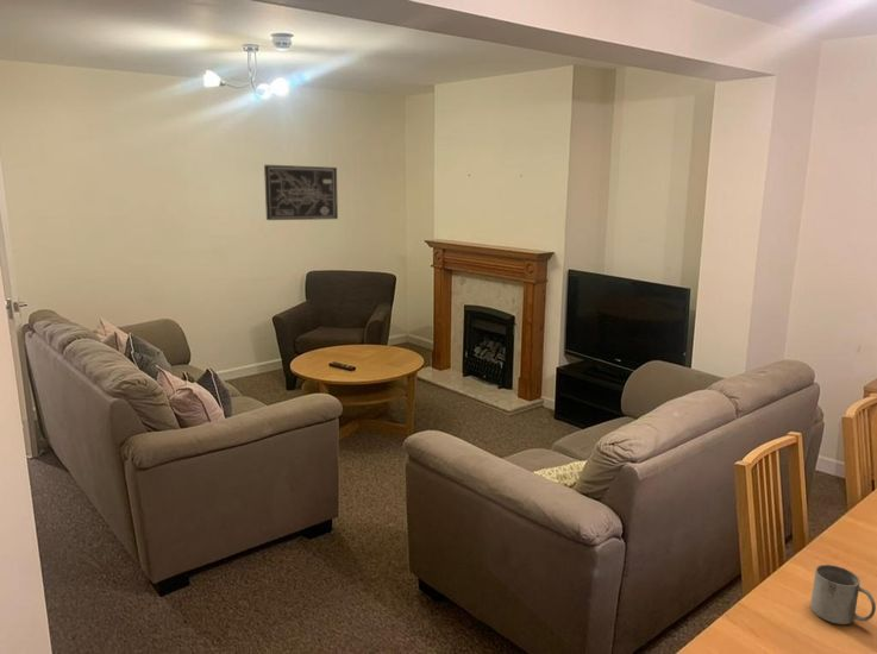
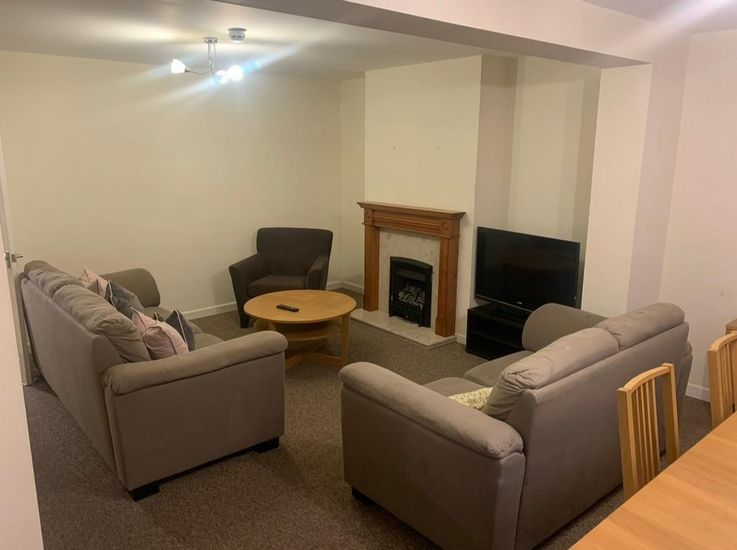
- wall art [263,164,339,221]
- mug [809,564,877,625]
